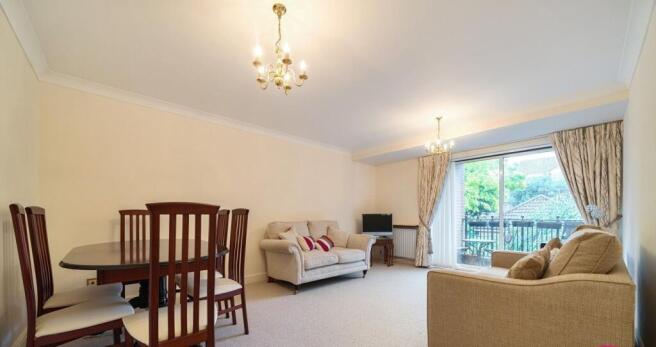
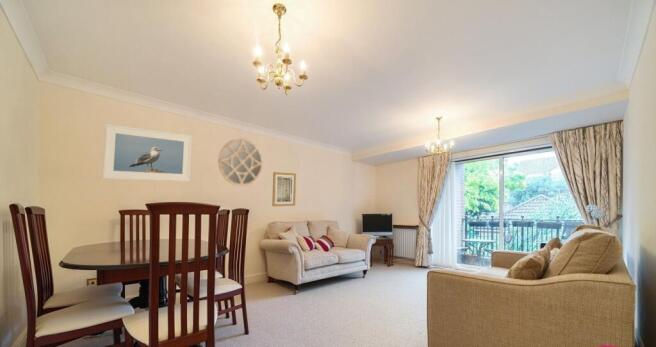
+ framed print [102,123,193,182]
+ home mirror [217,137,264,187]
+ wall art [271,171,297,207]
